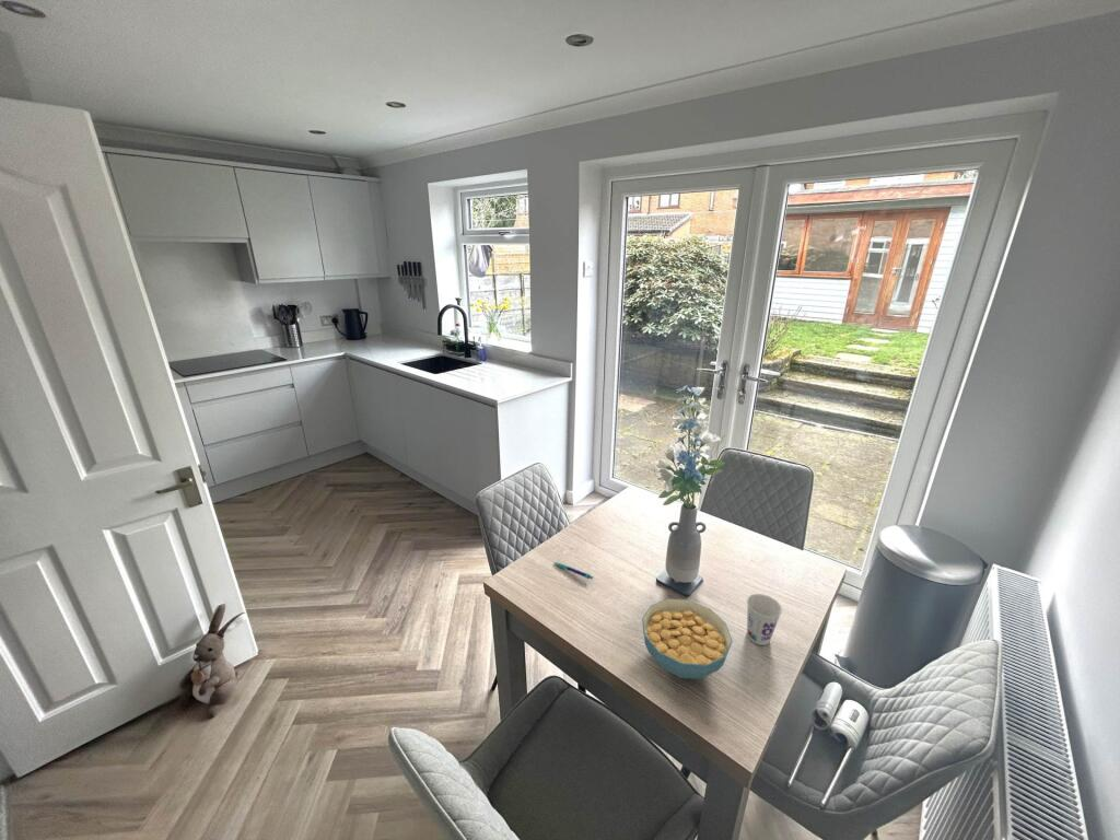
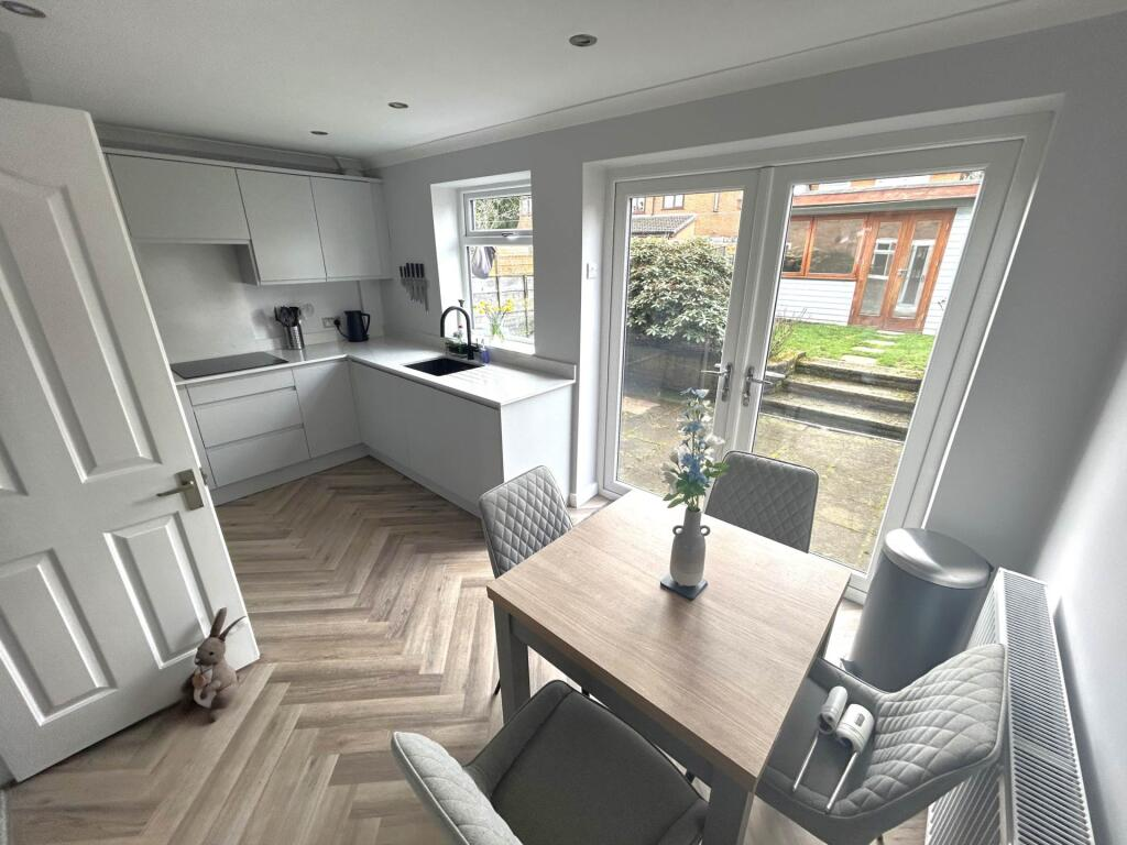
- pen [552,561,594,581]
- cup [746,593,783,646]
- cereal bowl [641,598,734,680]
